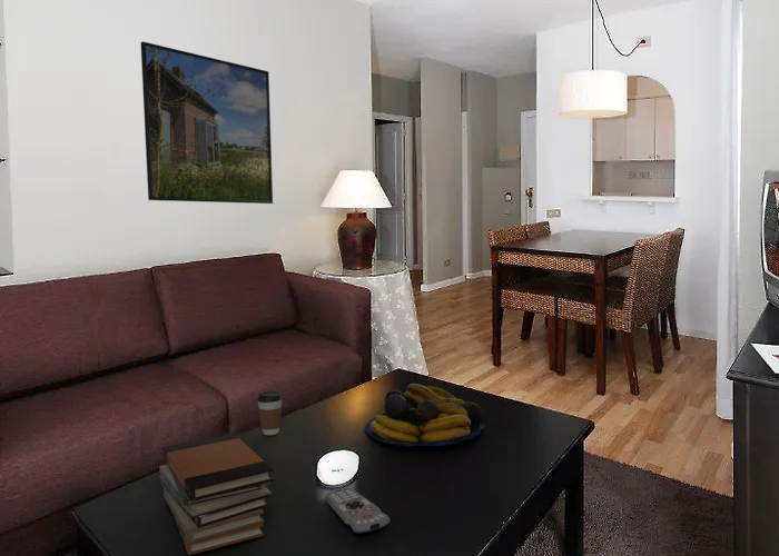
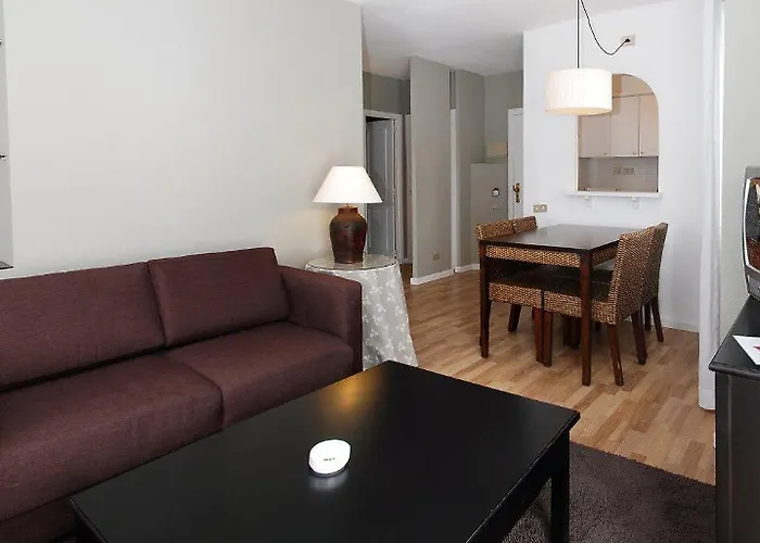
- remote control [324,487,391,535]
- fruit bowl [364,383,485,448]
- coffee cup [256,390,284,436]
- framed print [139,40,274,205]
- book stack [159,433,275,556]
